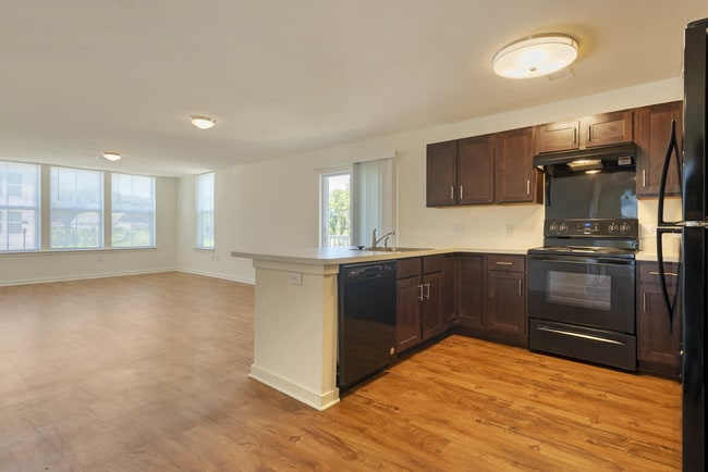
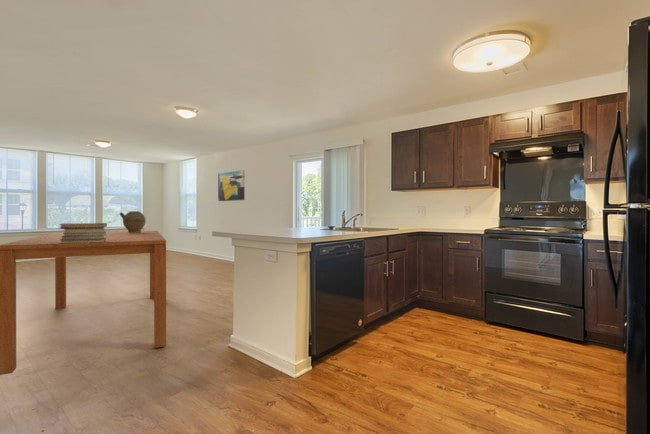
+ wall art [217,169,245,202]
+ dining table [0,230,167,376]
+ book stack [58,222,108,243]
+ ceramic jug [119,210,147,233]
